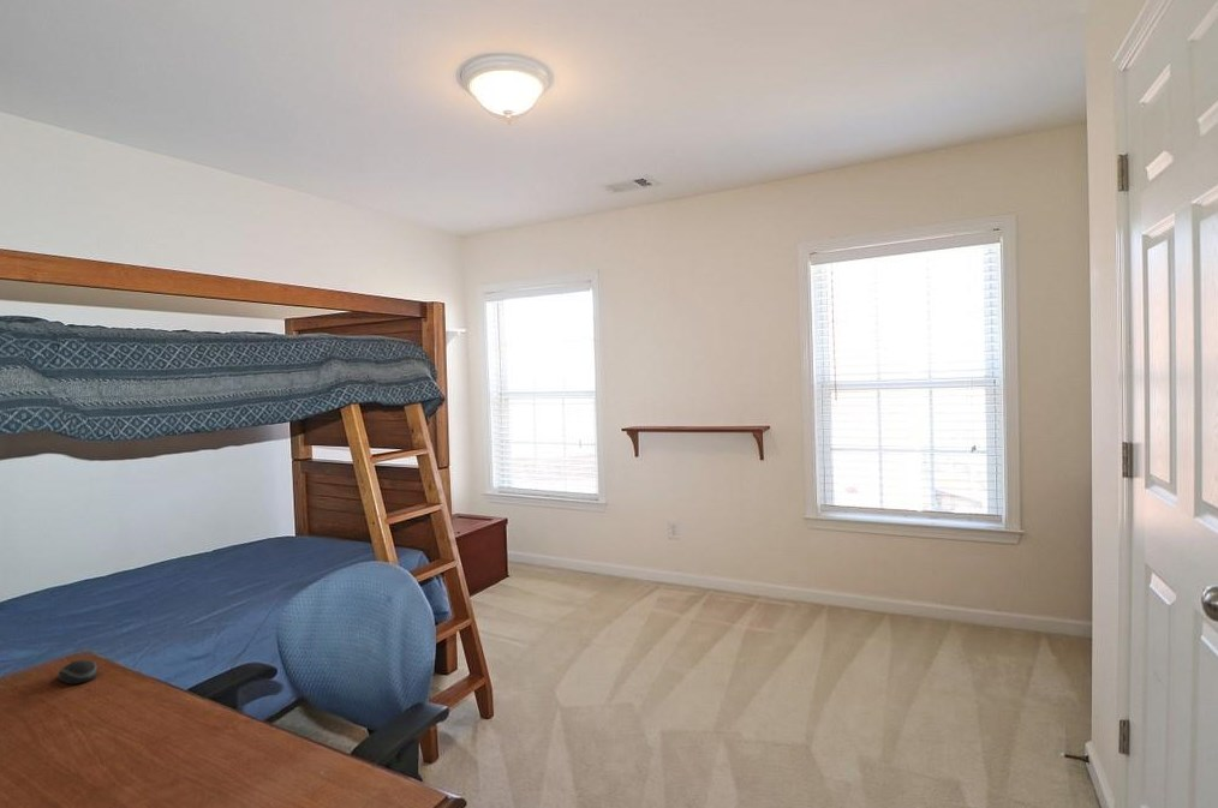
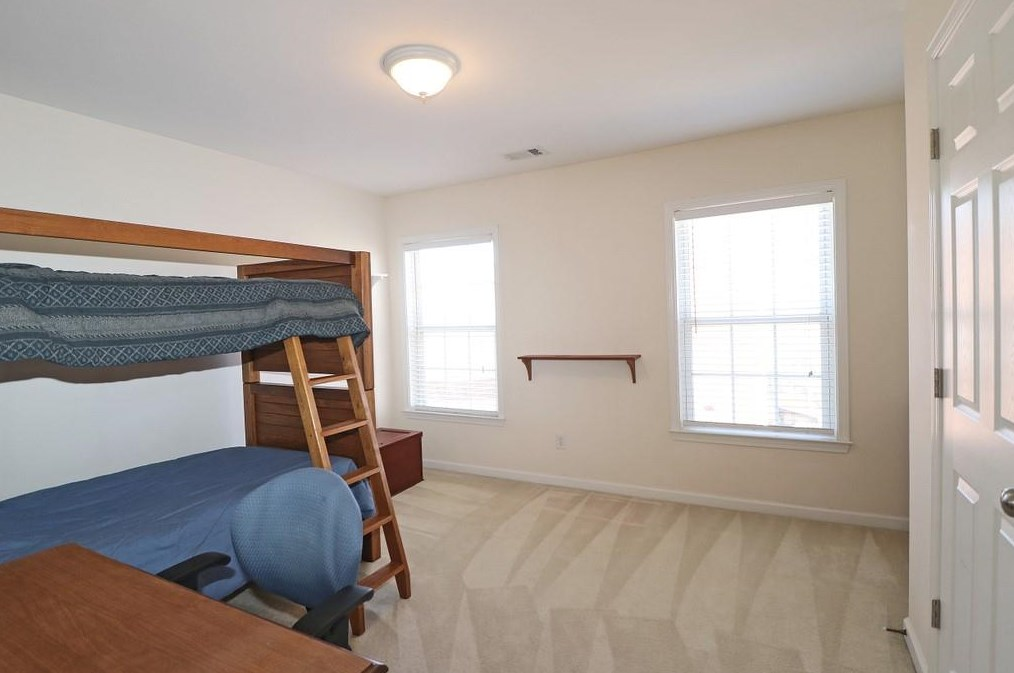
- computer mouse [58,659,98,686]
